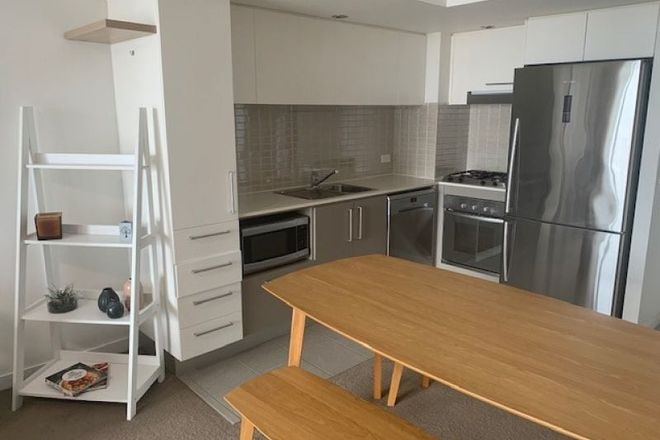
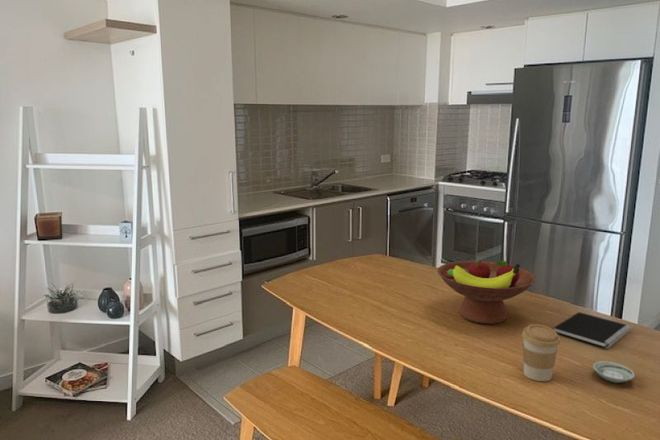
+ coffee cup [521,323,561,382]
+ saucer [592,360,636,384]
+ notebook [553,311,632,349]
+ fruit bowl [436,258,537,325]
